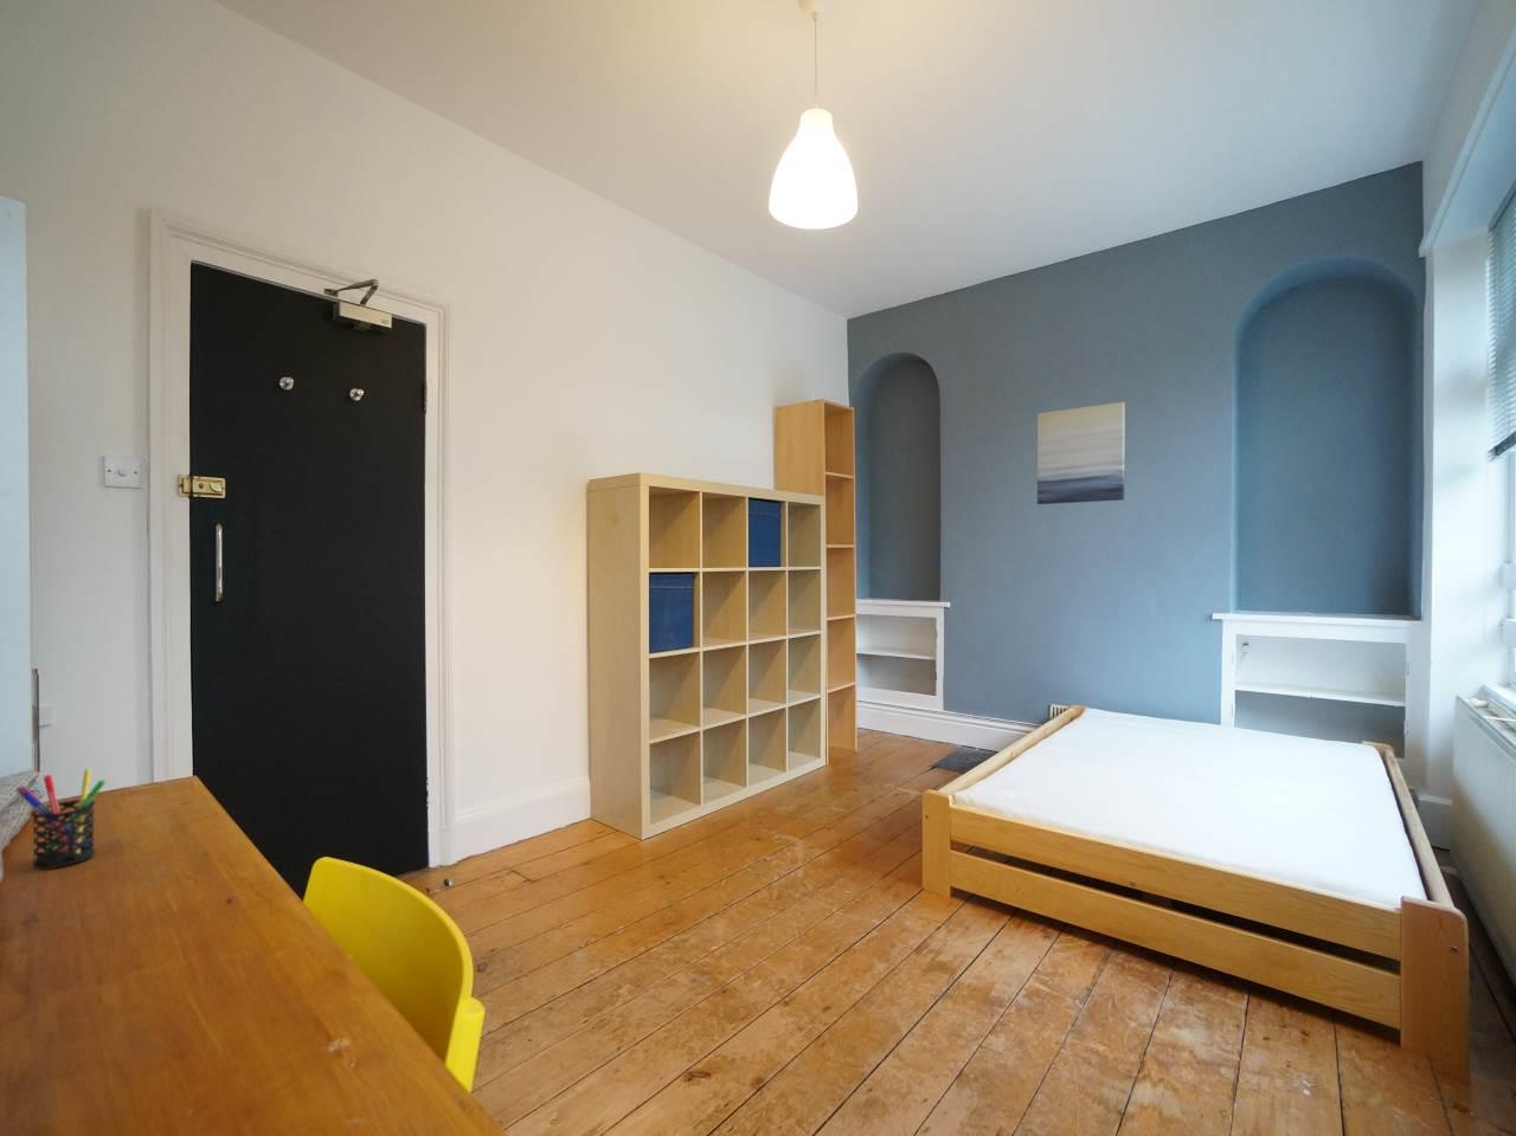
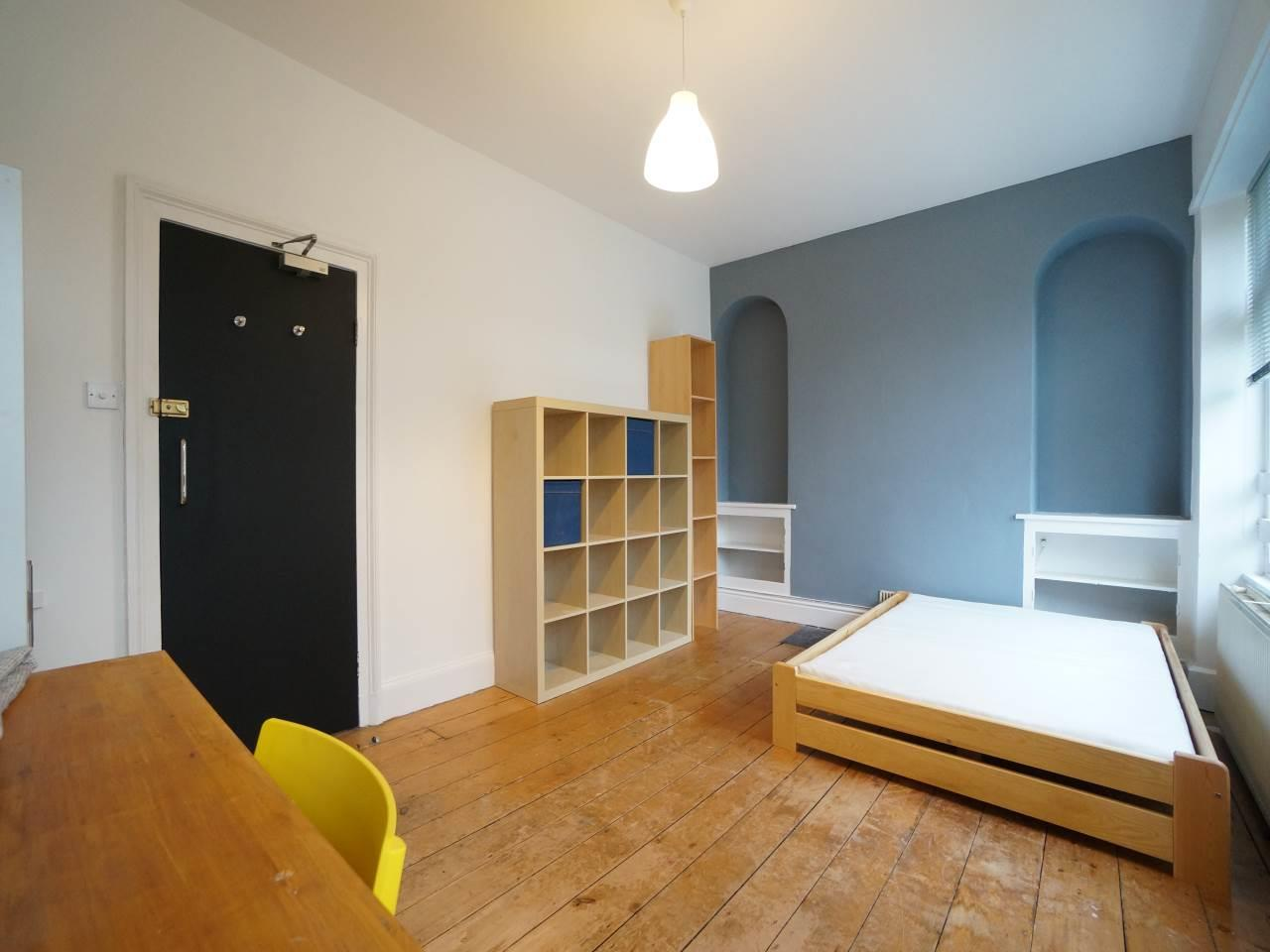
- pen holder [16,768,106,870]
- wall art [1036,401,1127,505]
